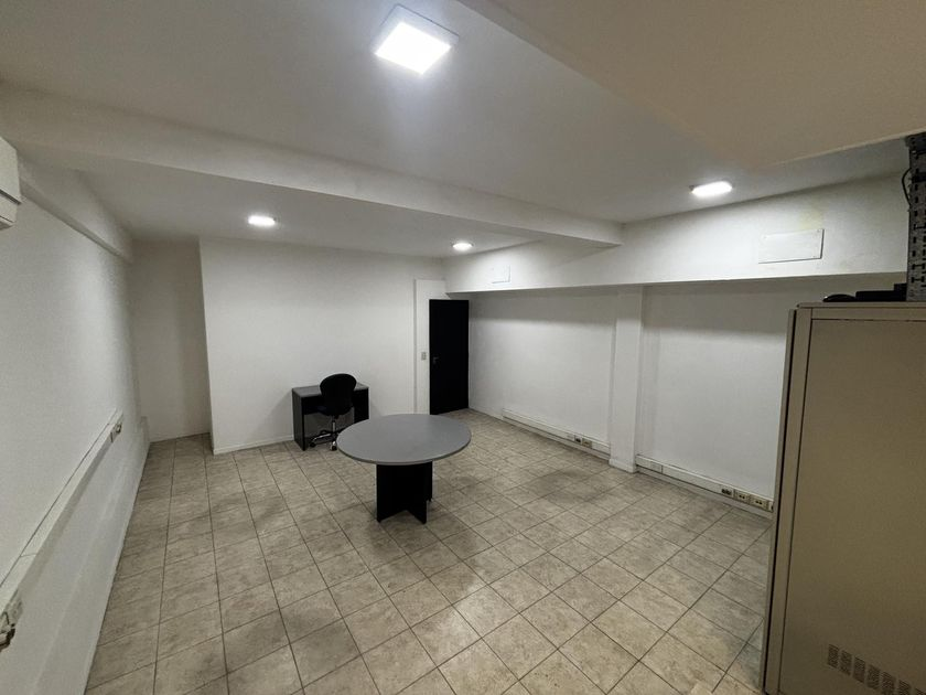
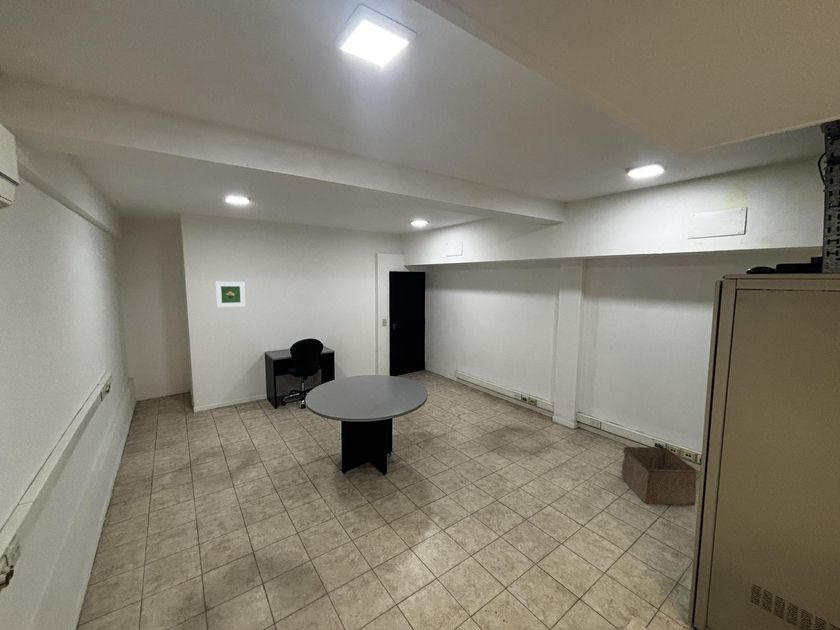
+ storage bin [621,446,698,507]
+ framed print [214,281,247,309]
